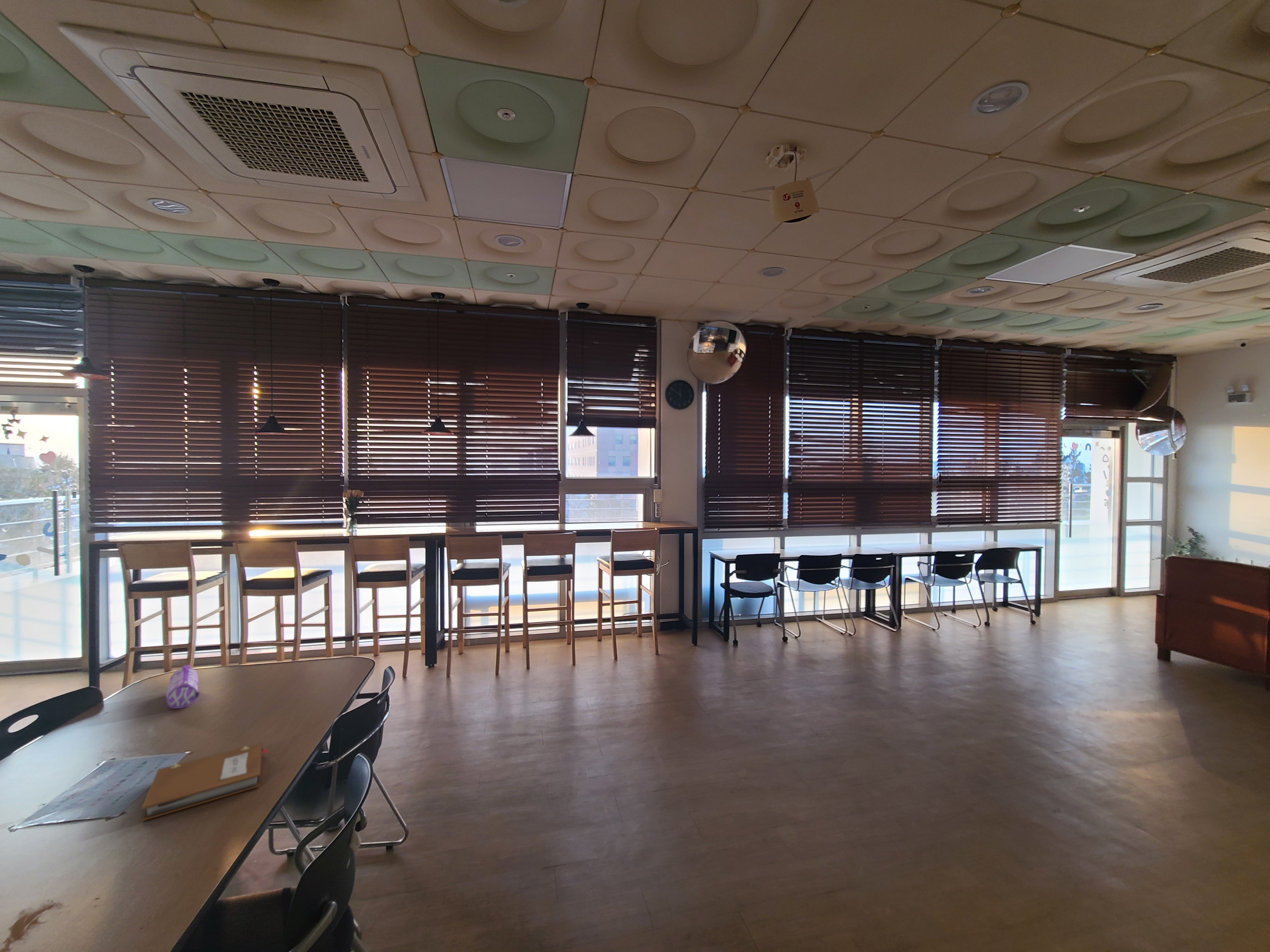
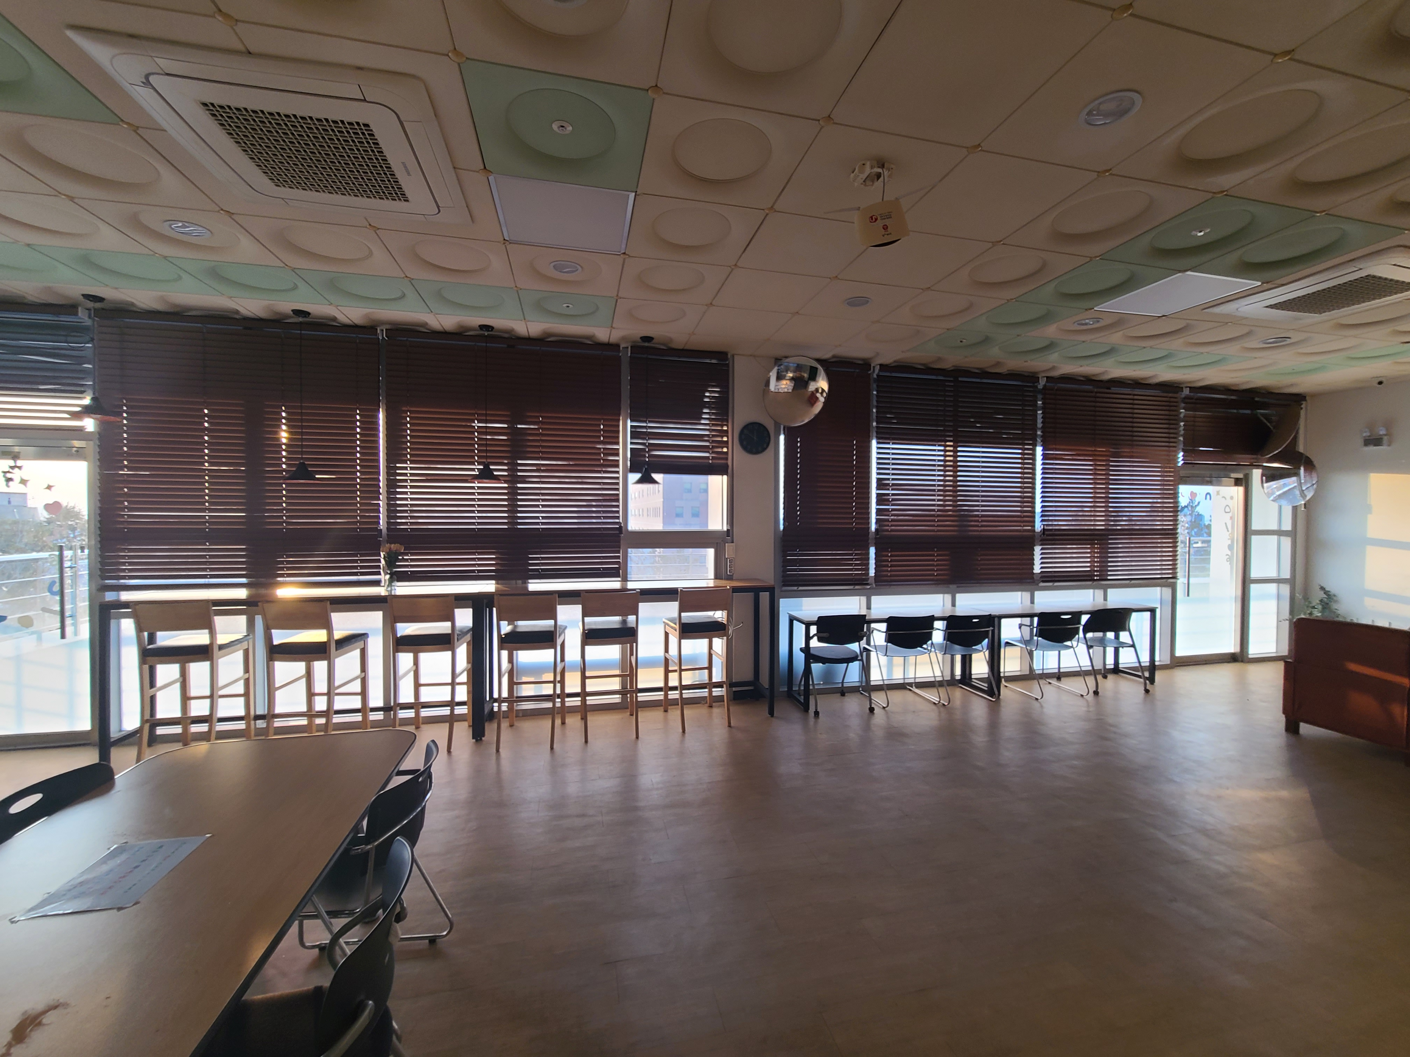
- pencil case [166,665,200,709]
- notebook [141,743,268,821]
